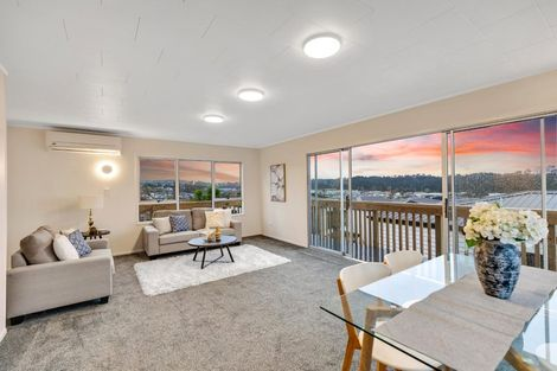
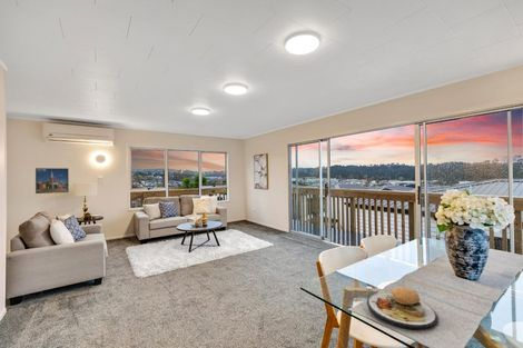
+ plate [366,279,438,331]
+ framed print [34,167,70,195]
